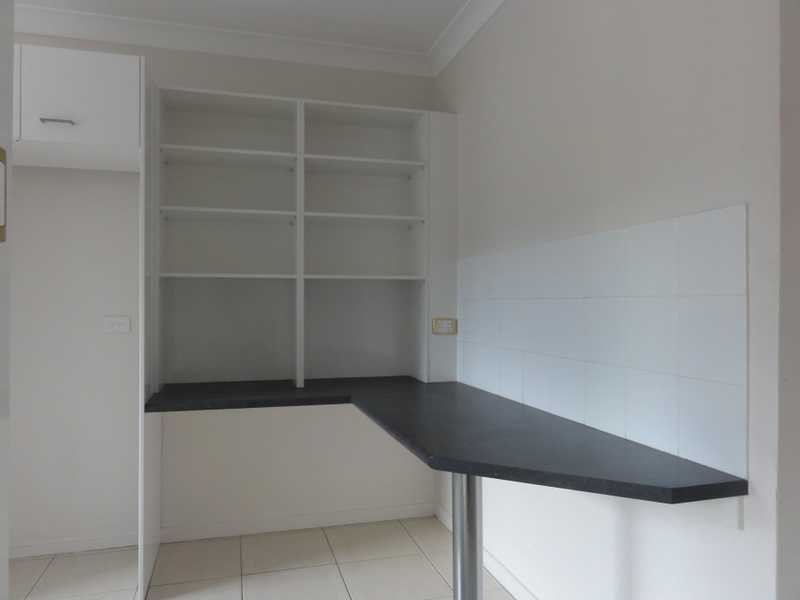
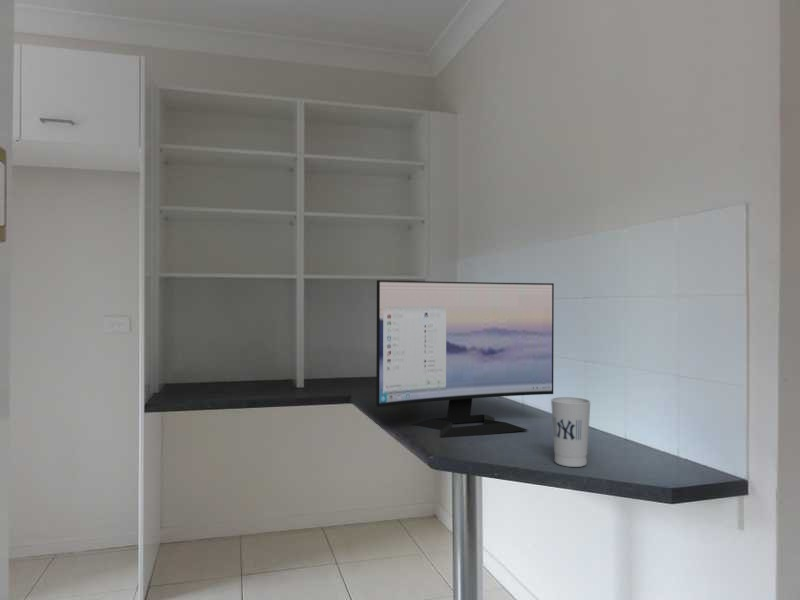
+ computer monitor [375,279,555,439]
+ cup [550,396,592,468]
